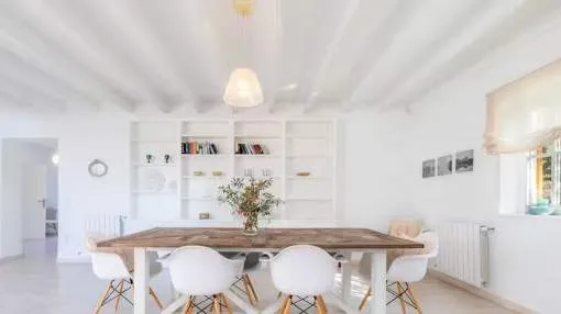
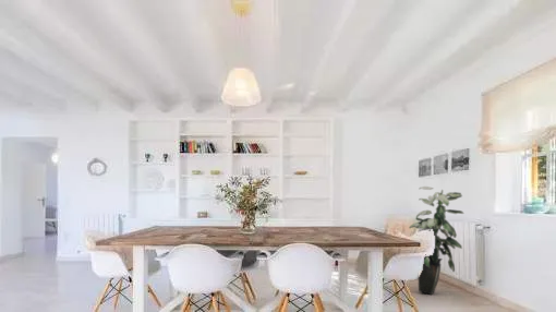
+ indoor plant [408,185,464,296]
